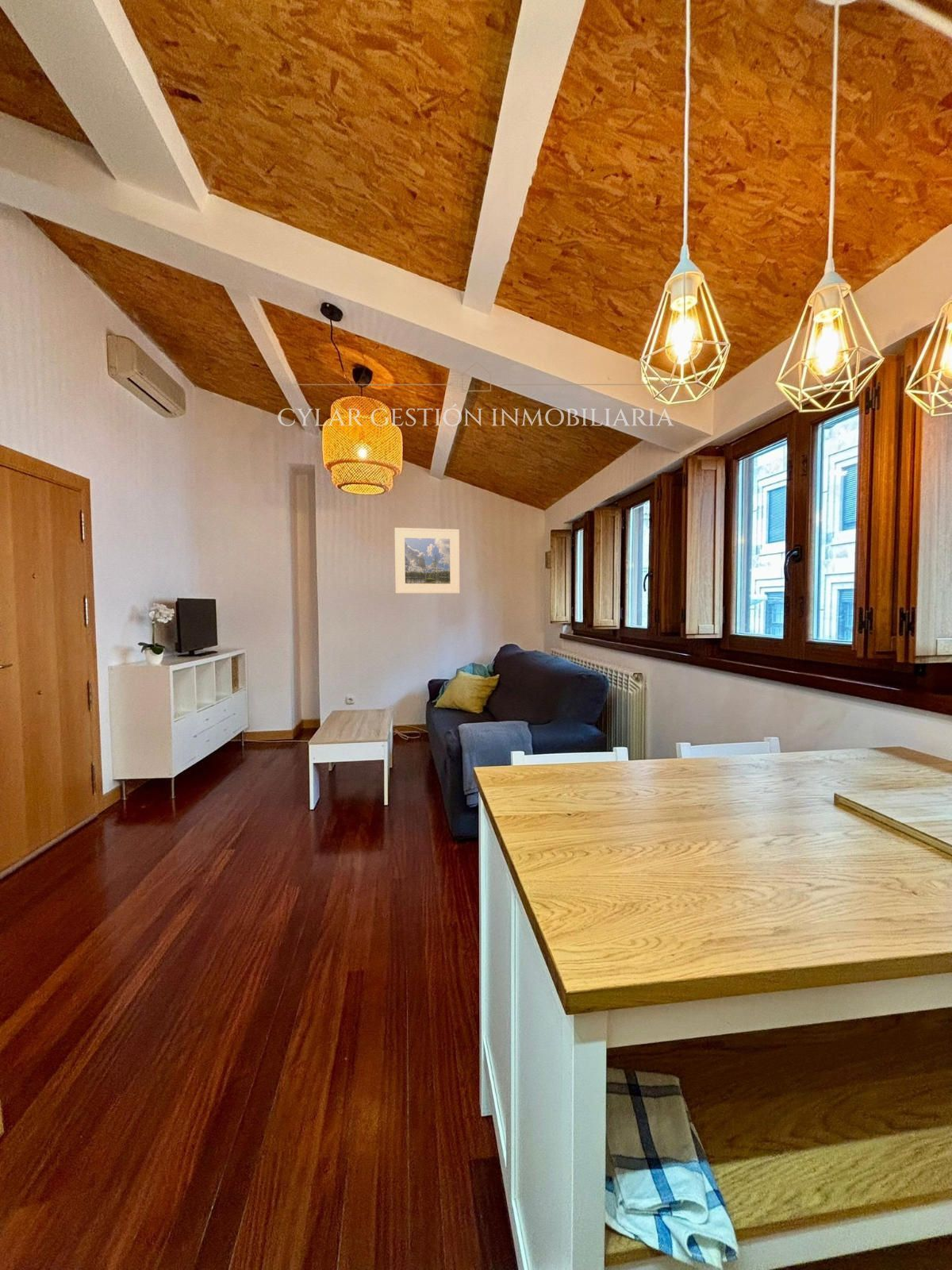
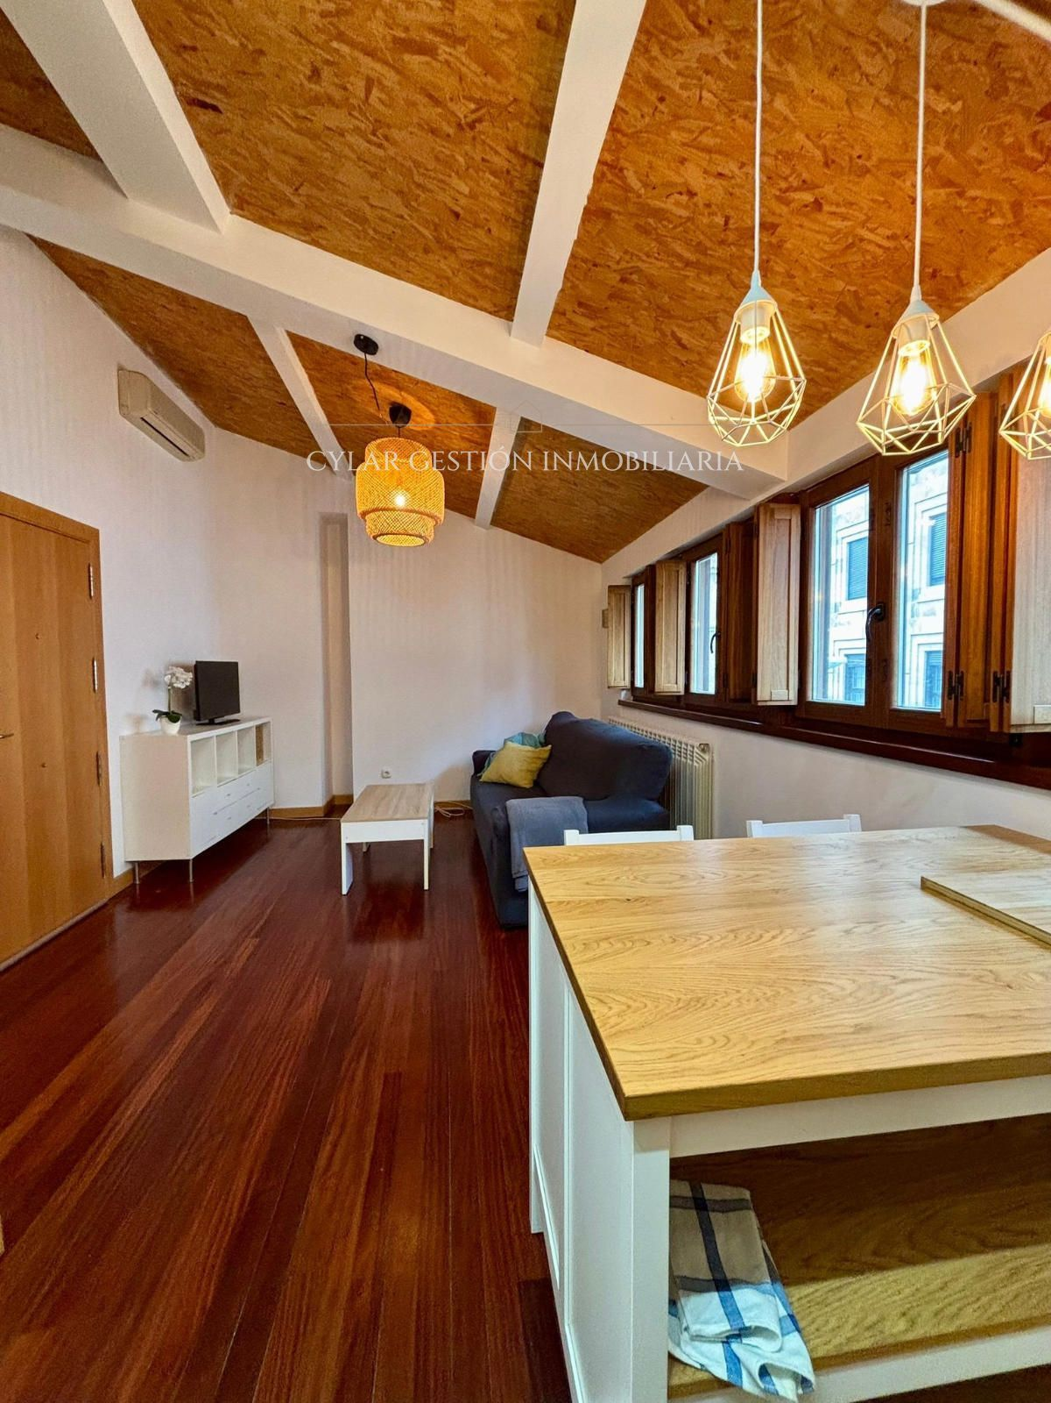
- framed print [393,527,460,594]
